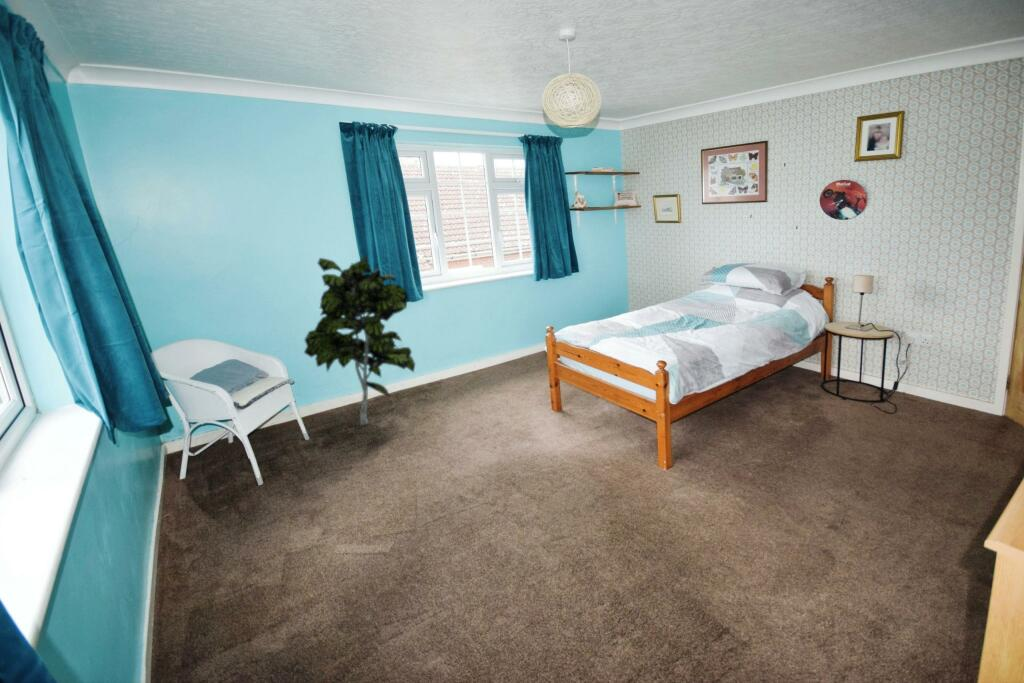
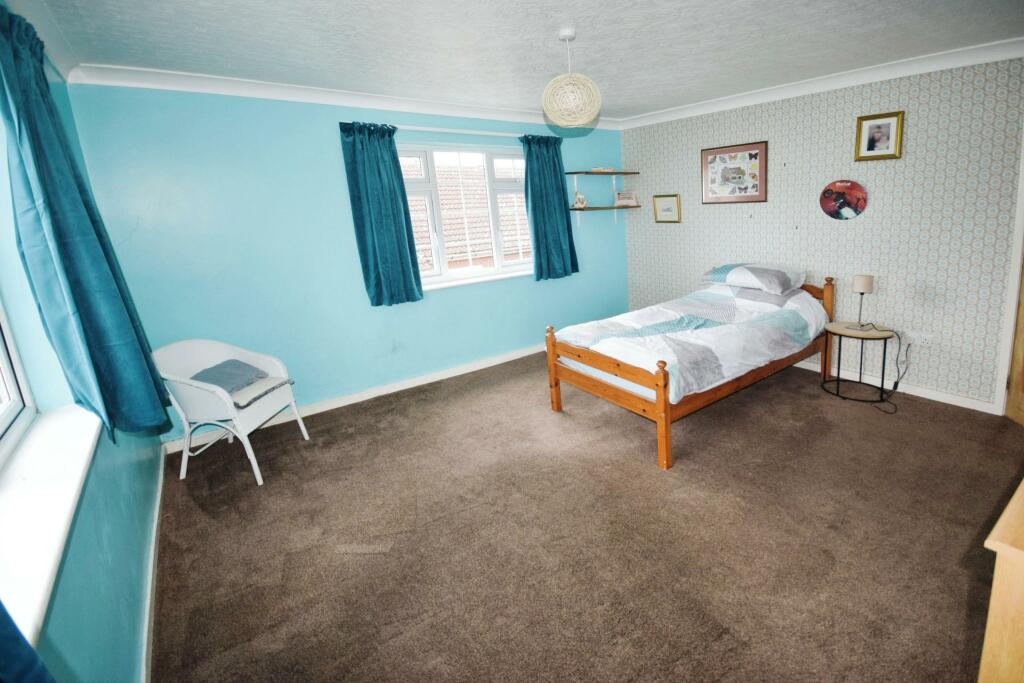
- indoor plant [303,254,416,427]
